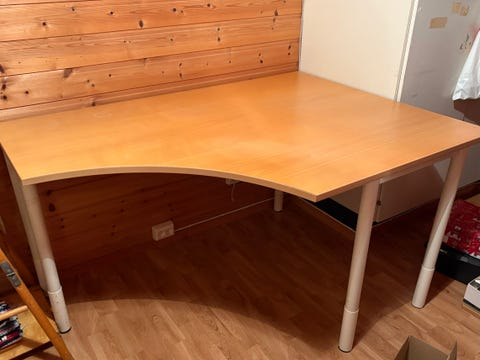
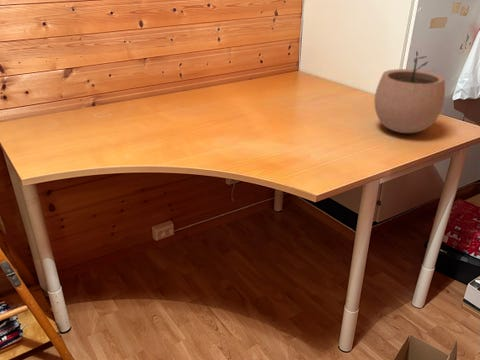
+ plant pot [373,50,446,134]
